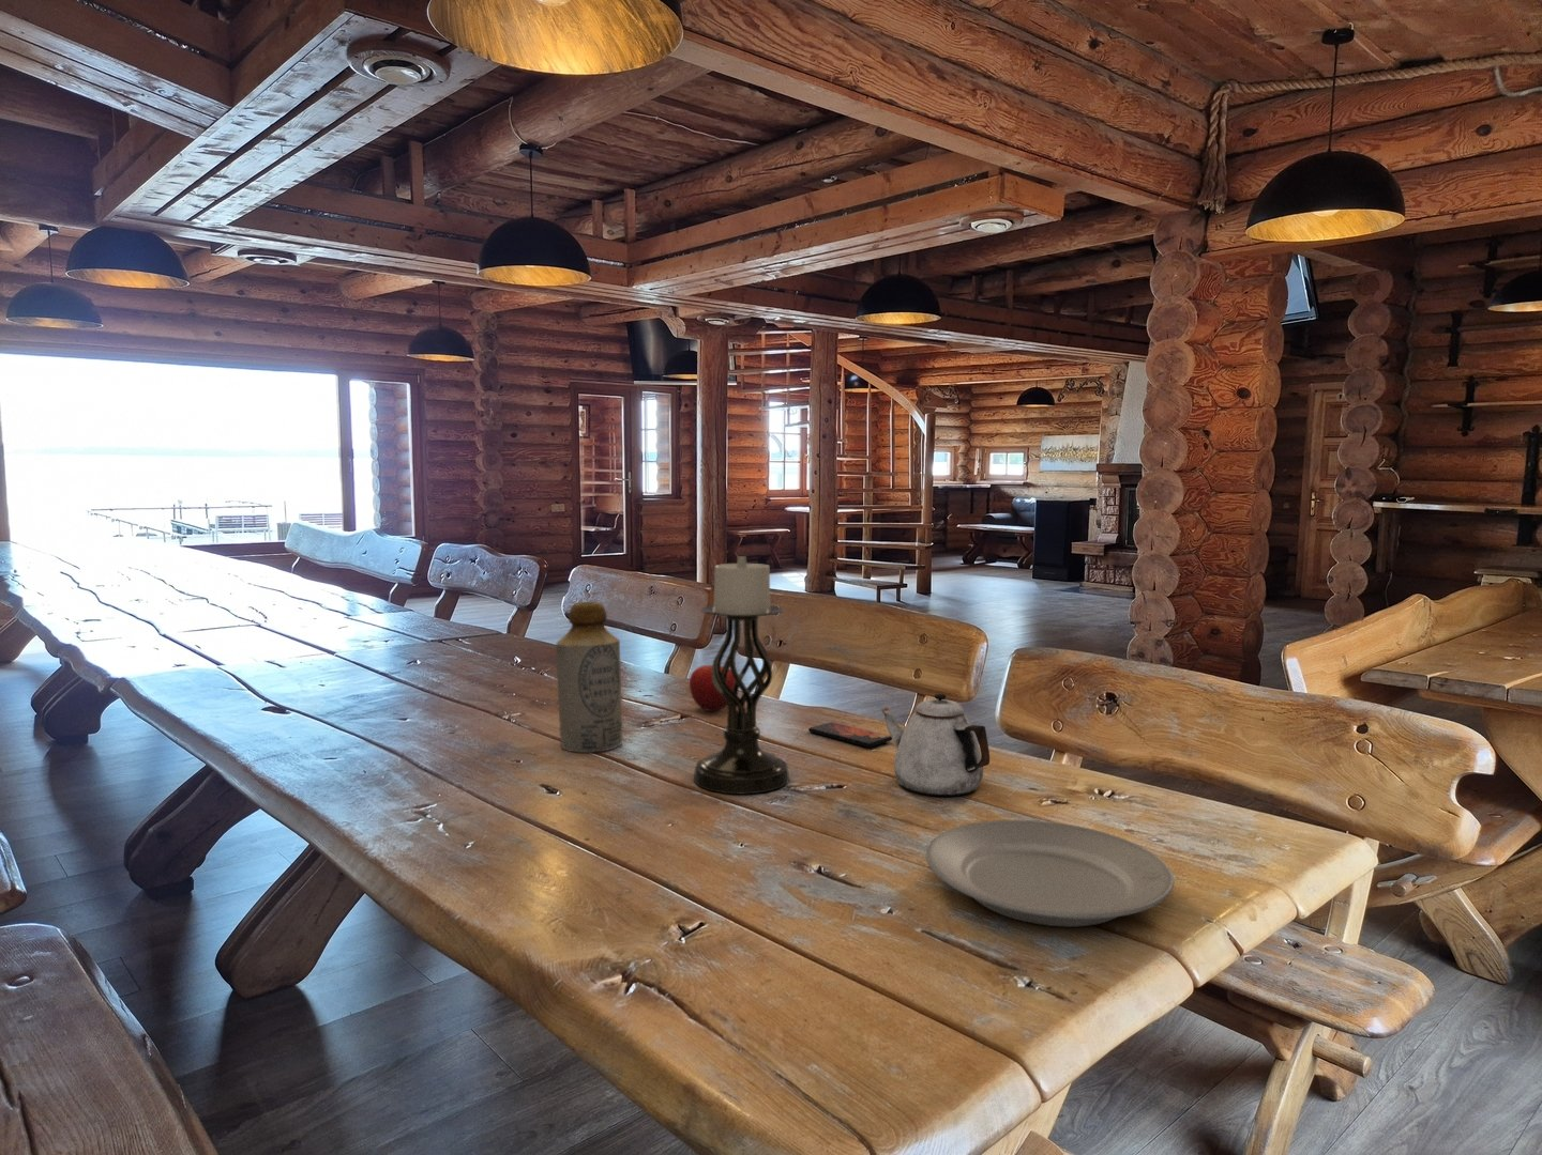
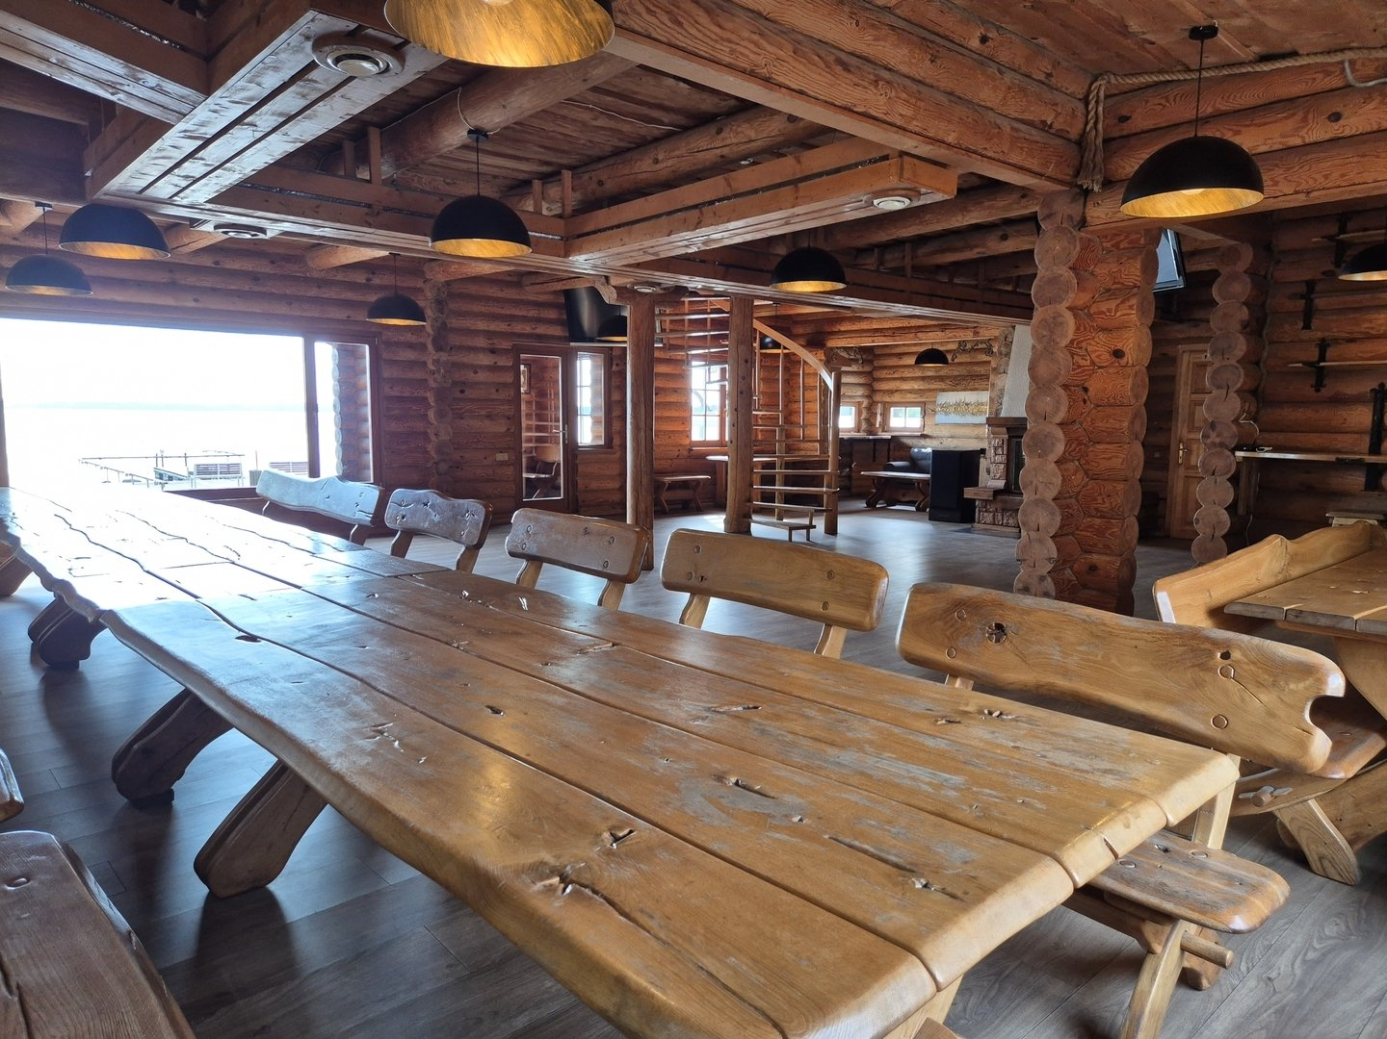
- candle holder [693,554,790,796]
- smartphone [807,721,894,749]
- teapot [880,692,991,797]
- bottle [556,601,624,753]
- fruit [688,659,736,712]
- plate [925,819,1174,928]
